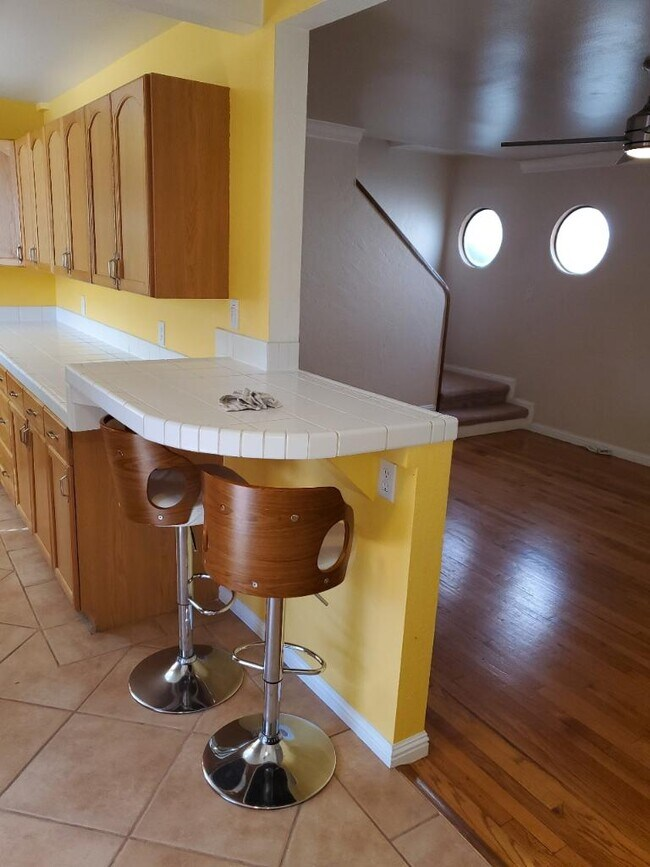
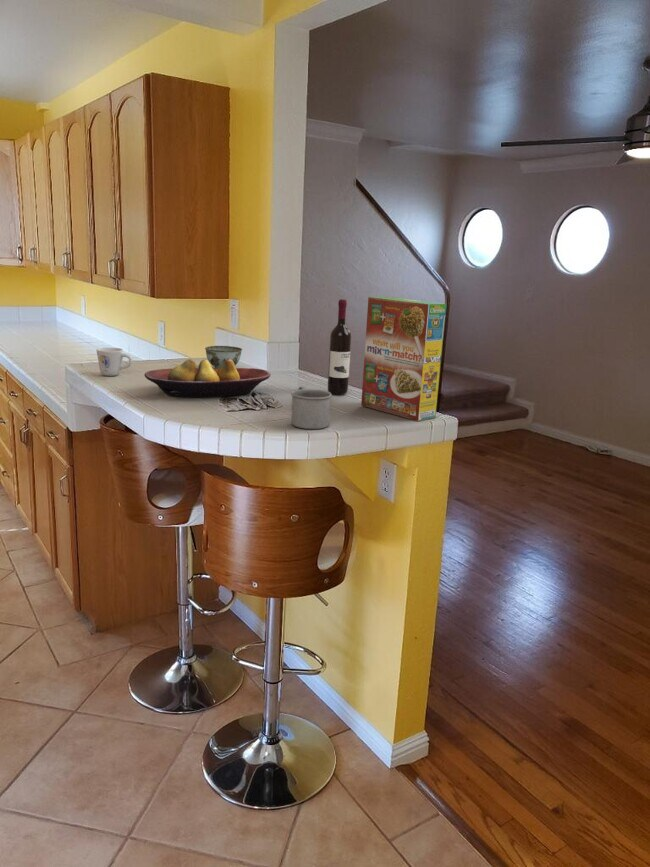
+ wine bottle [327,298,352,396]
+ mug [96,347,133,377]
+ cereal box [360,296,448,422]
+ fruit bowl [143,358,272,398]
+ bowl [204,345,243,369]
+ mug [290,385,333,430]
